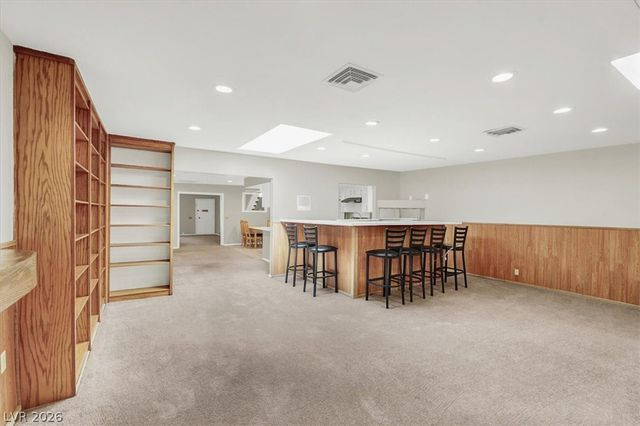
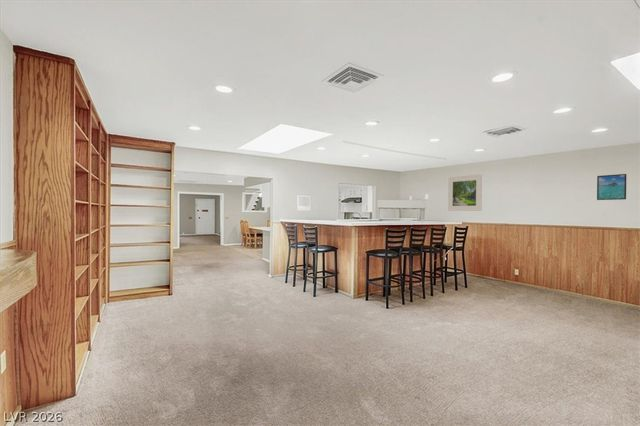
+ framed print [596,173,627,201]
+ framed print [447,173,483,212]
